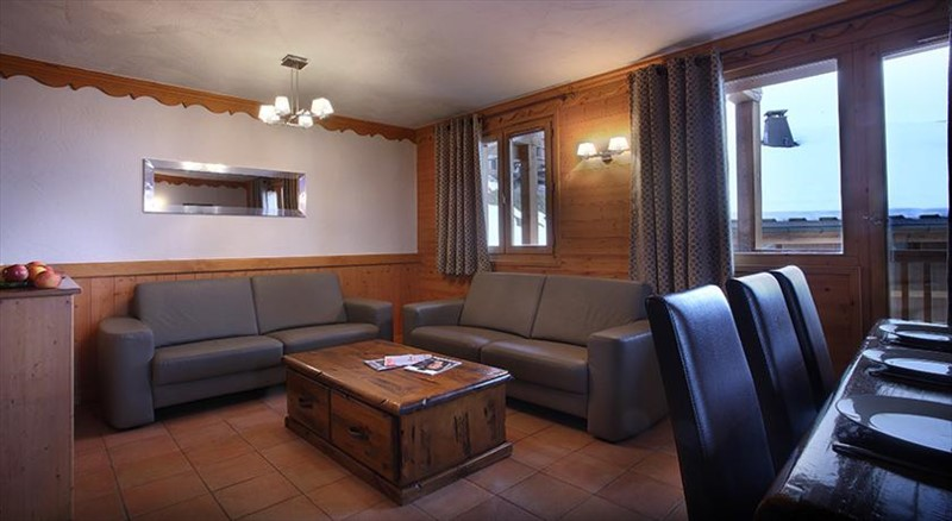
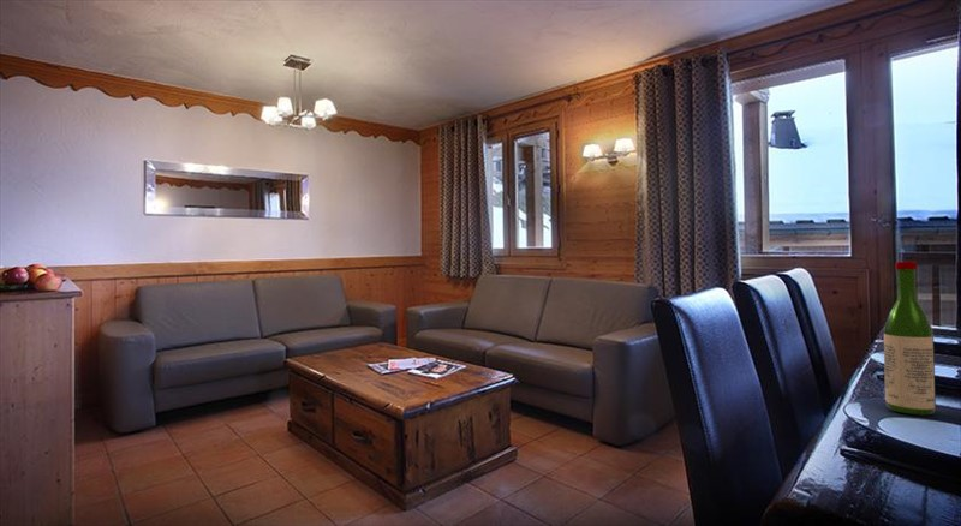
+ wine bottle [883,261,937,417]
